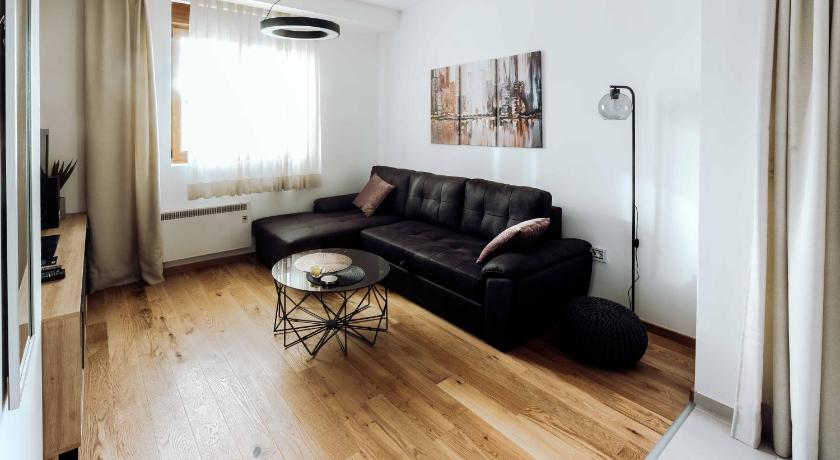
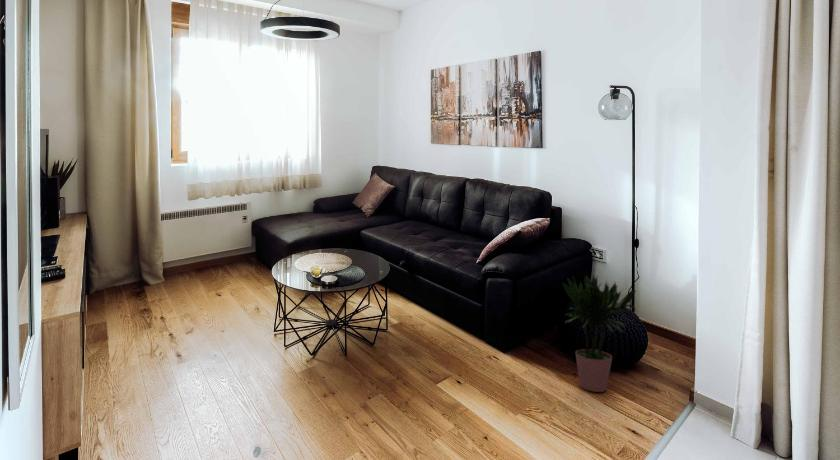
+ potted plant [561,273,639,393]
